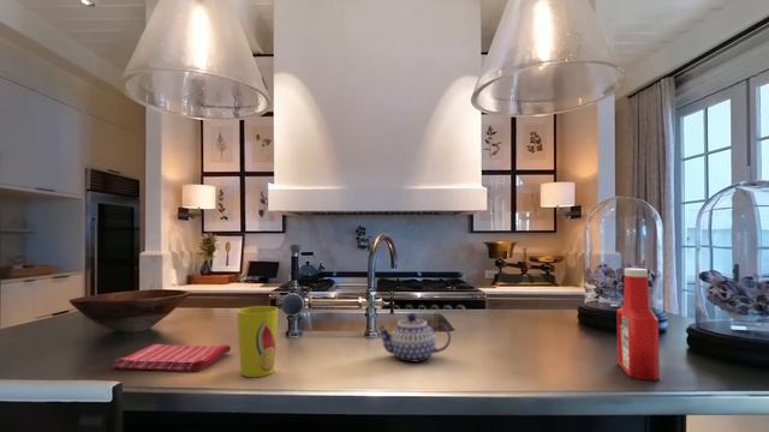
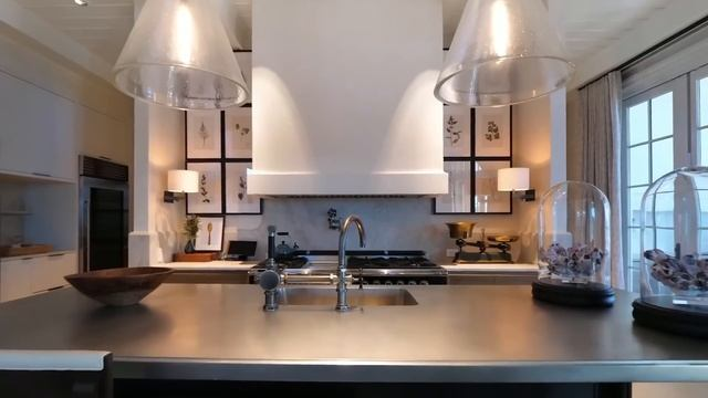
- dish towel [112,343,232,372]
- teapot [377,312,452,362]
- soap bottle [616,268,661,382]
- cup [236,305,280,378]
